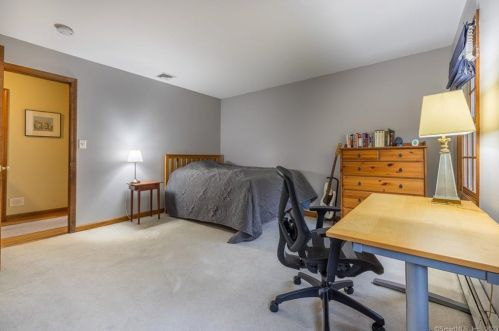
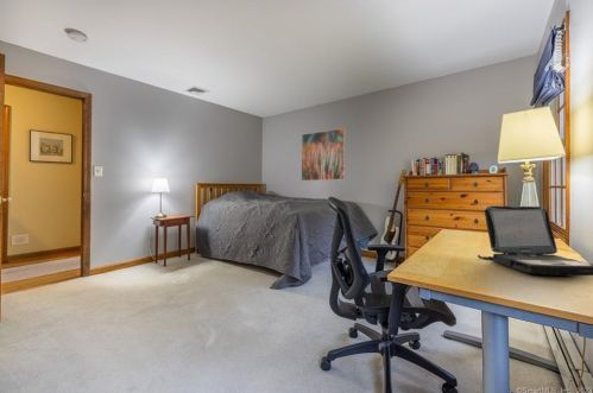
+ laptop [477,204,593,277]
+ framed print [301,127,346,182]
